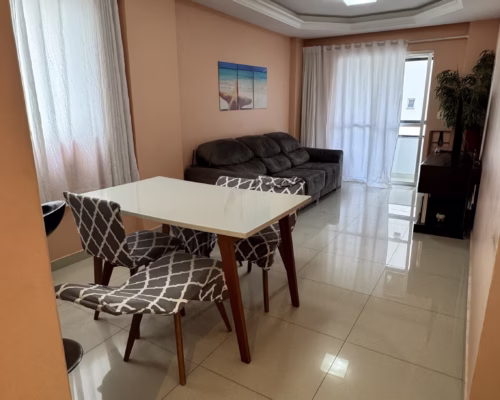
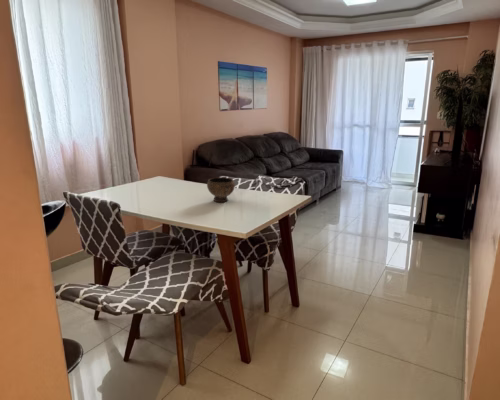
+ bowl [206,176,236,203]
